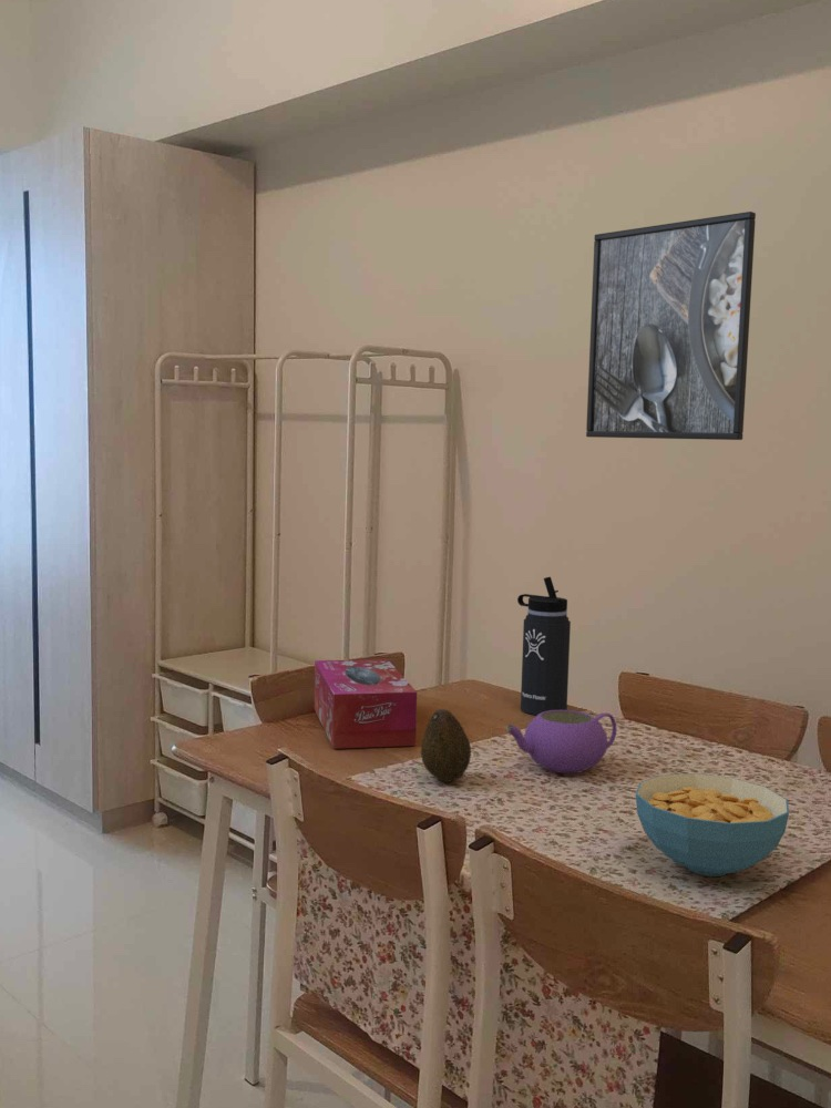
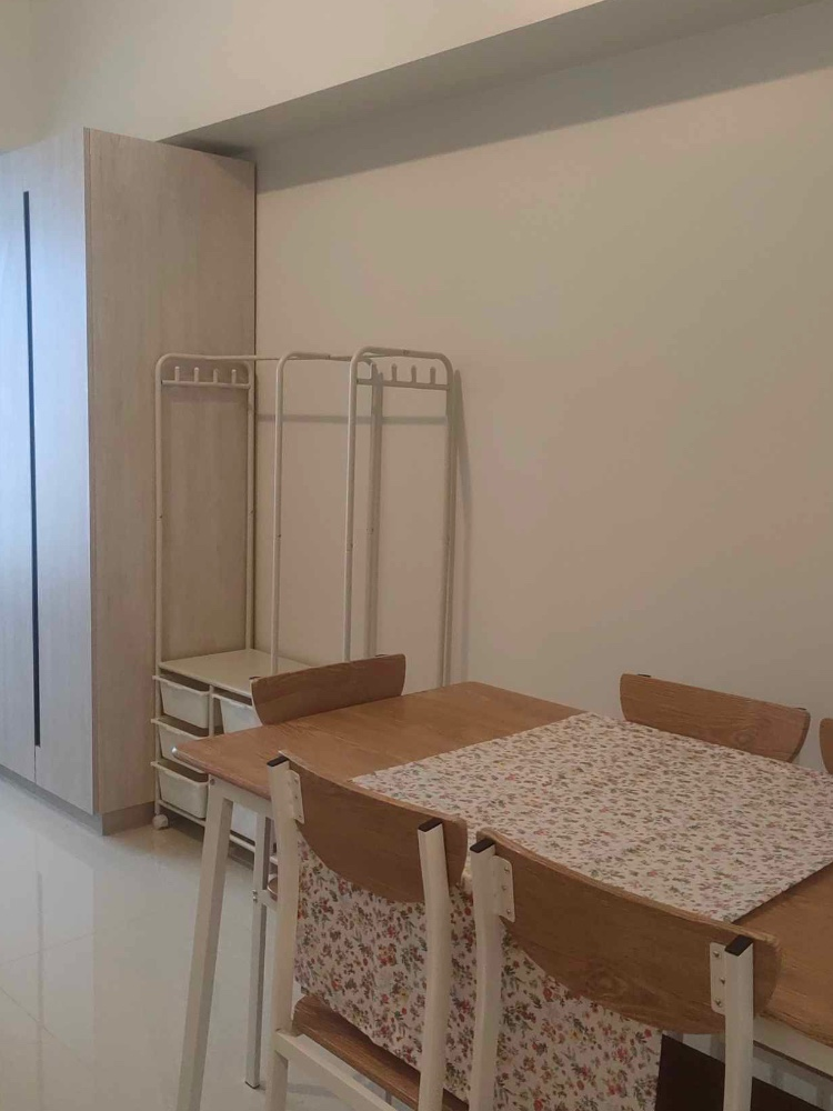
- tissue box [314,658,418,750]
- fruit [420,708,472,783]
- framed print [585,211,757,441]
- teapot [504,709,618,774]
- thermos bottle [516,576,572,716]
- cereal bowl [635,772,790,878]
